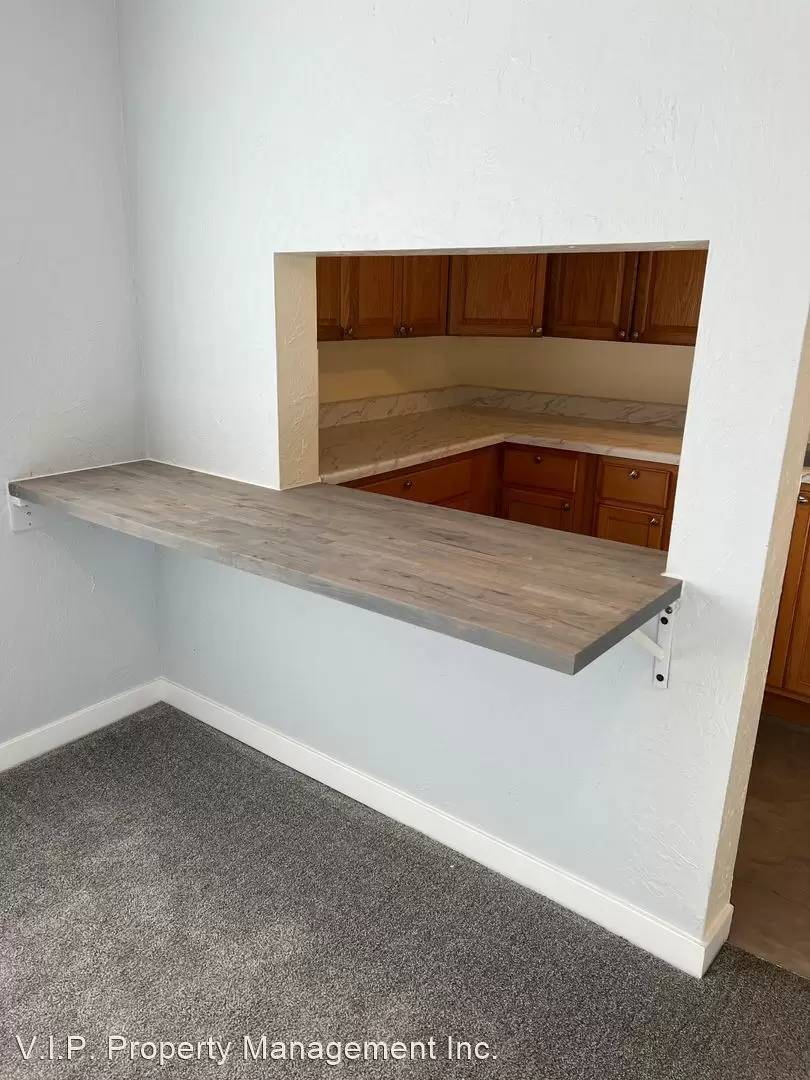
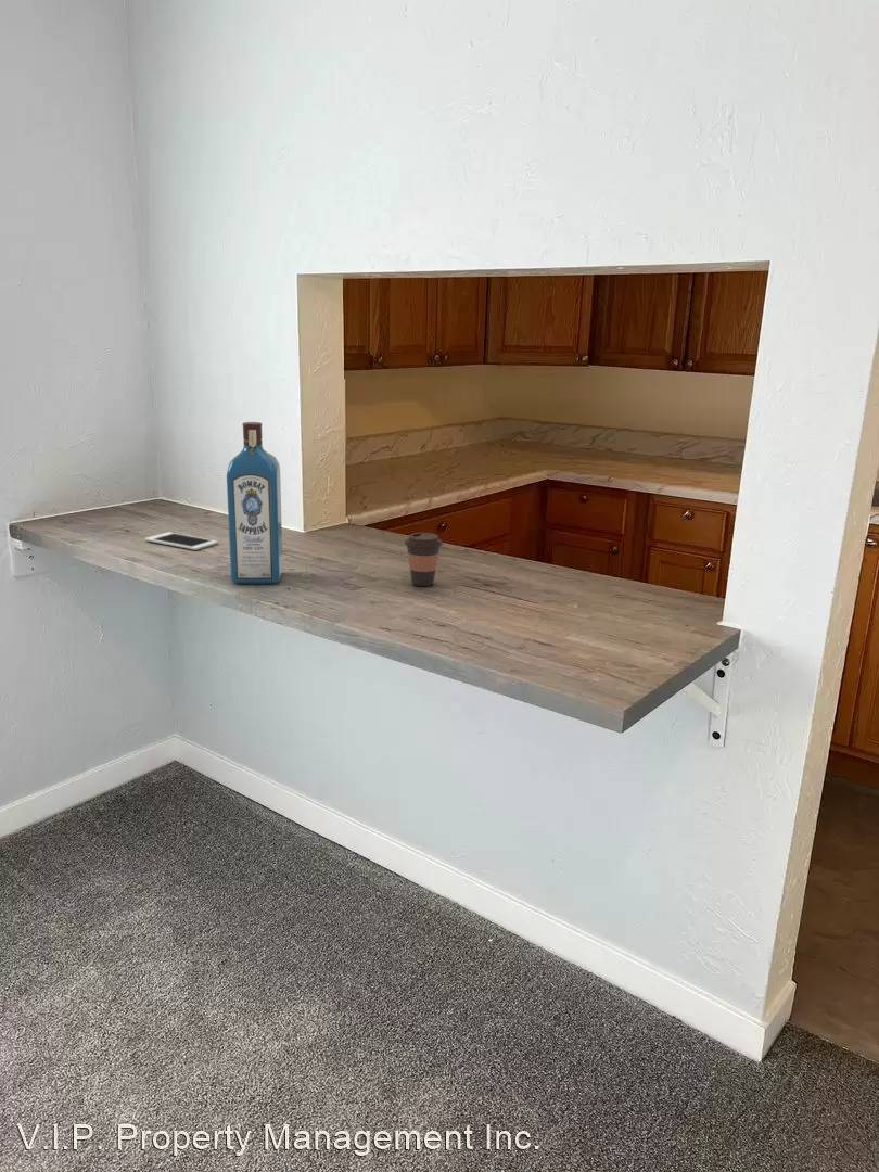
+ coffee cup [404,532,444,587]
+ liquor [226,421,284,585]
+ cell phone [144,531,219,551]
